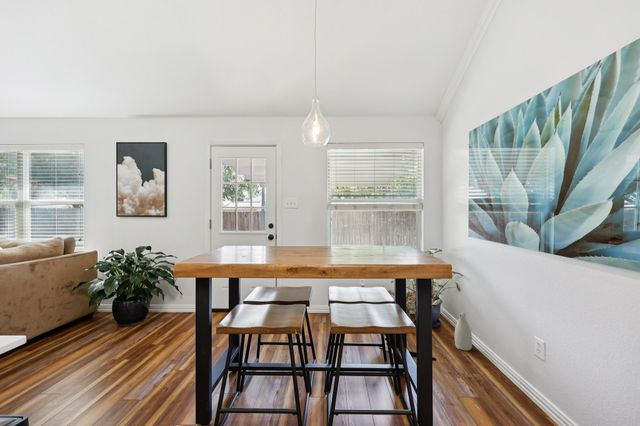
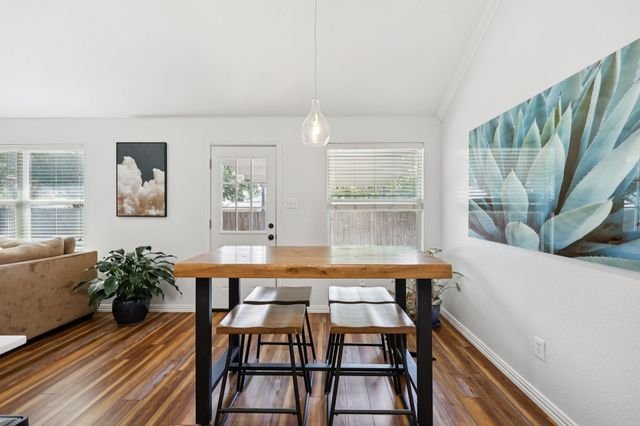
- vase [454,311,473,351]
